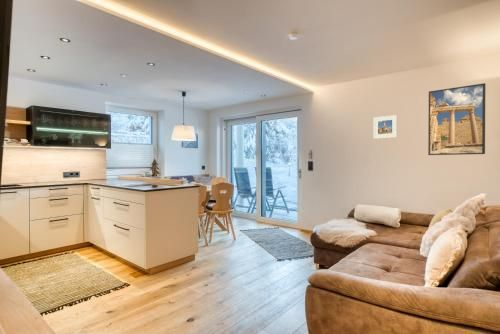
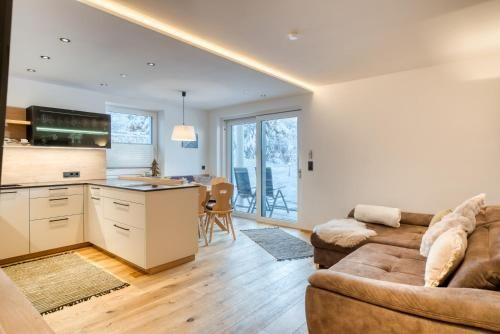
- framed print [427,82,486,156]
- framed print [373,114,398,140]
